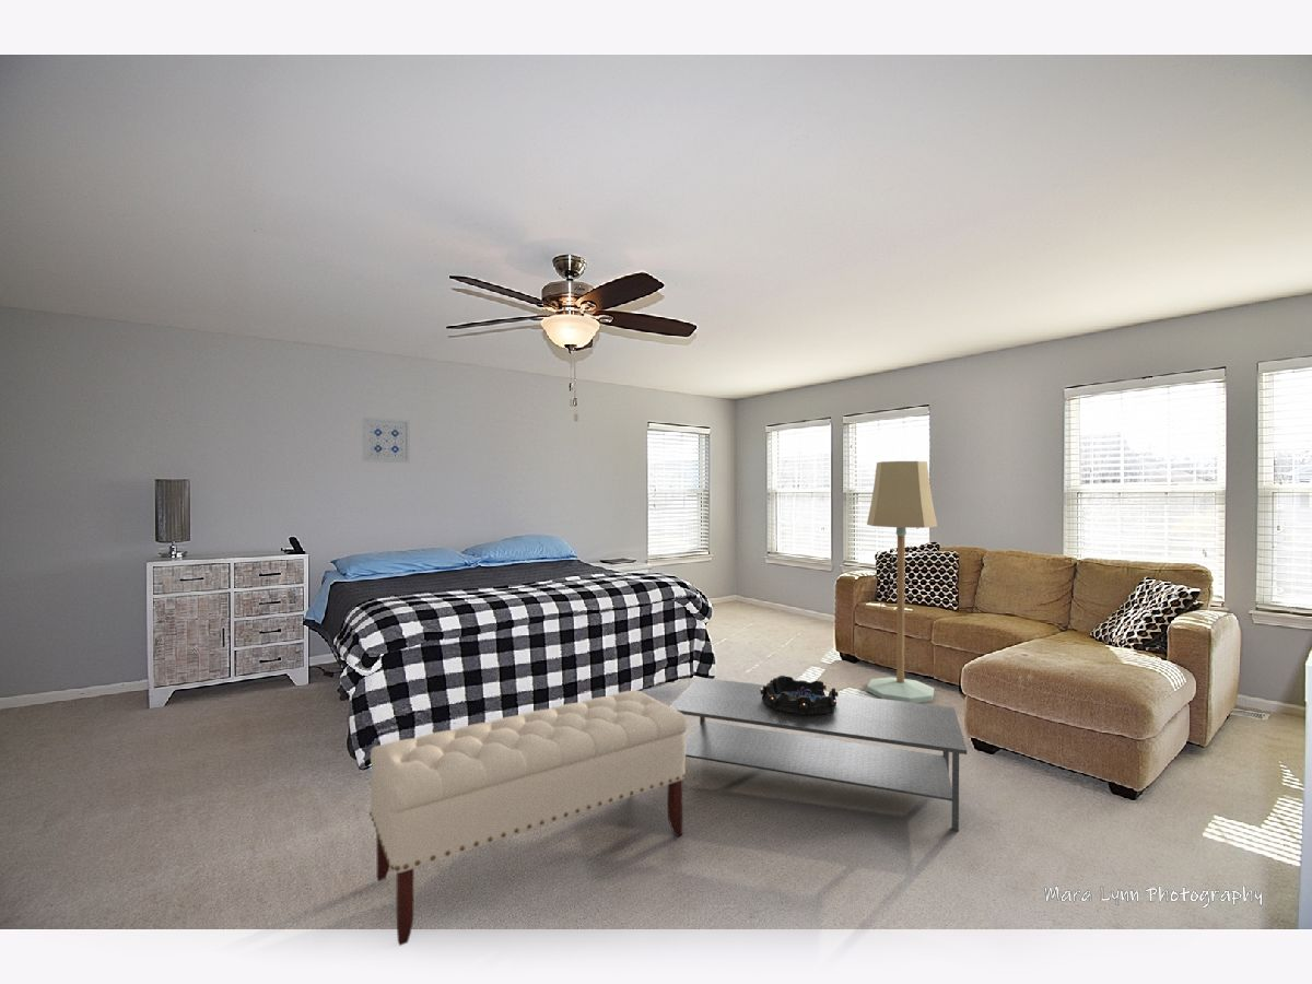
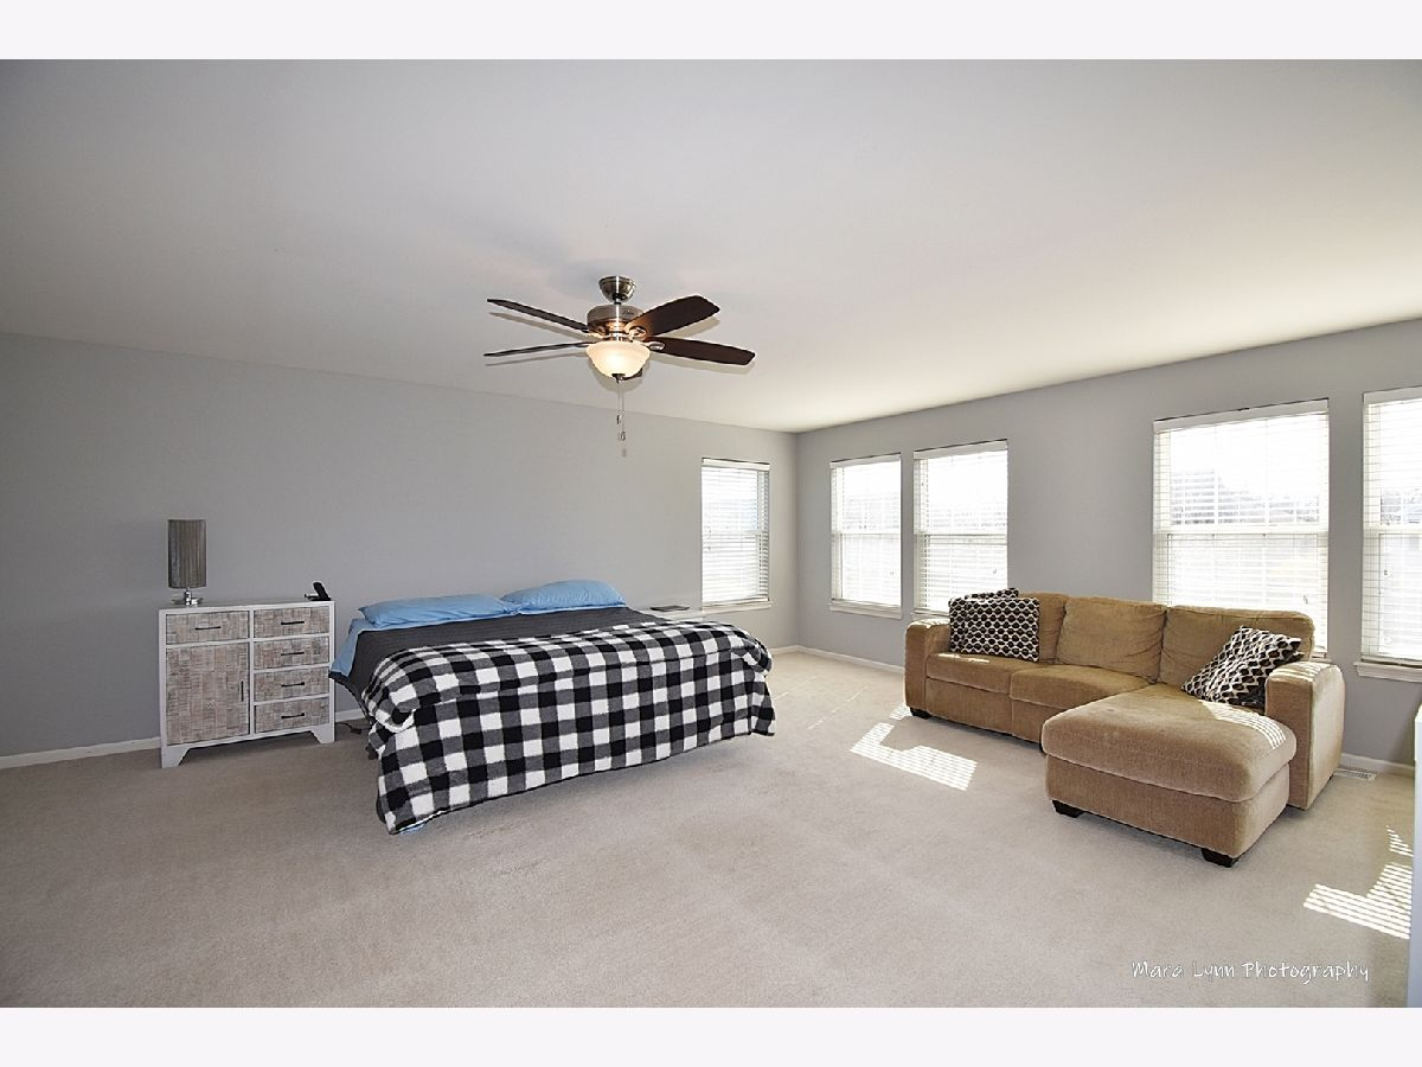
- wall art [362,417,411,464]
- coffee table [669,677,968,833]
- decorative bowl [760,675,840,715]
- bench [368,689,688,947]
- floor lamp [866,460,938,703]
